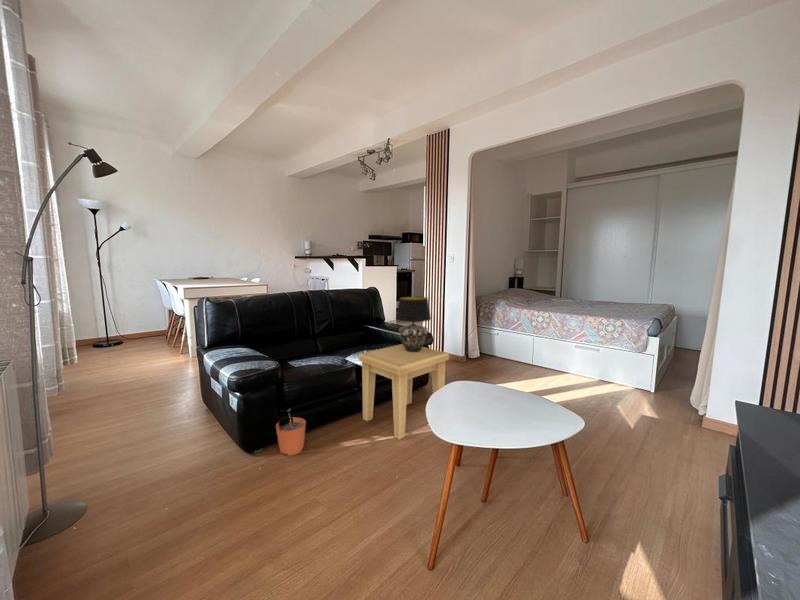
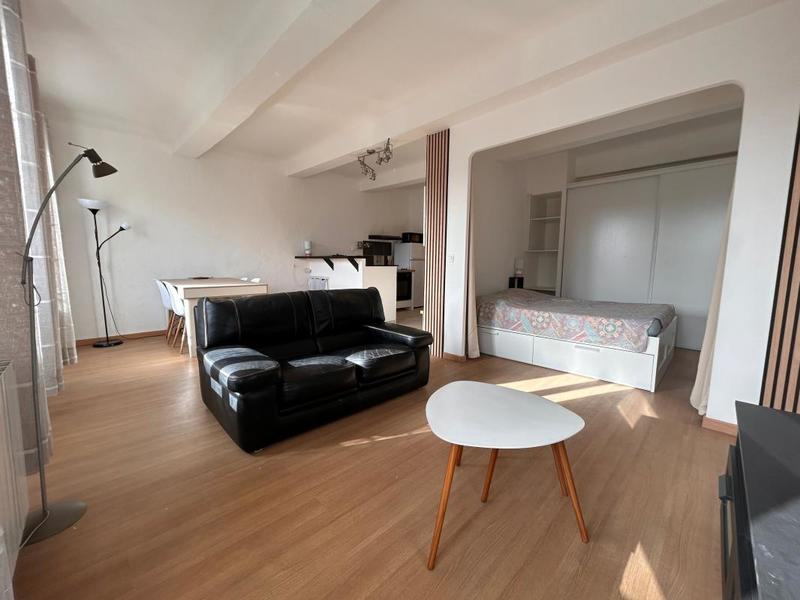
- plant pot [275,408,307,456]
- side table [357,343,450,440]
- table lamp [395,295,432,352]
